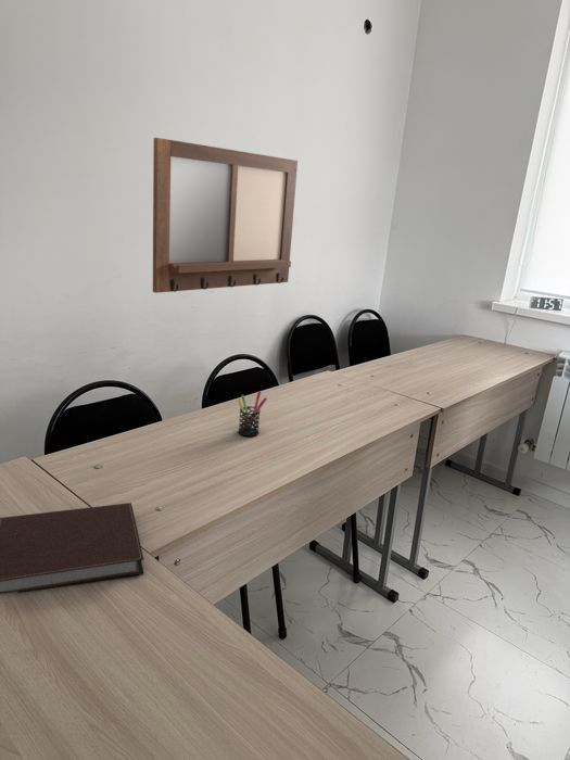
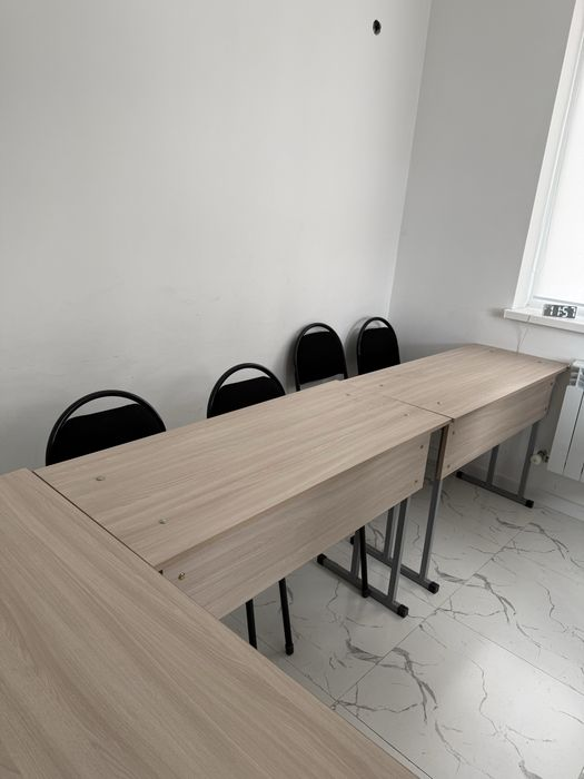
- writing board [152,137,299,294]
- pen holder [237,390,268,438]
- notebook [0,502,144,595]
